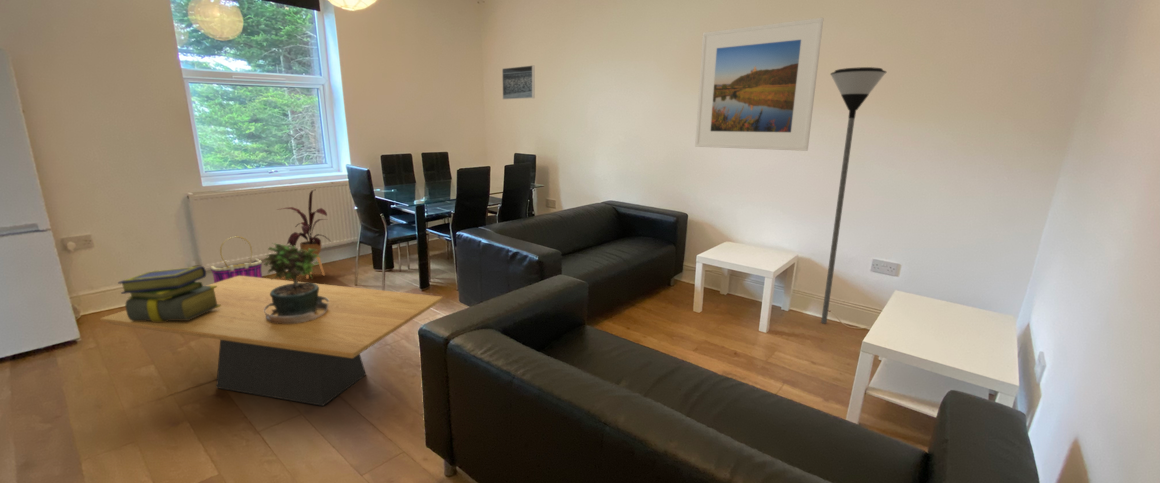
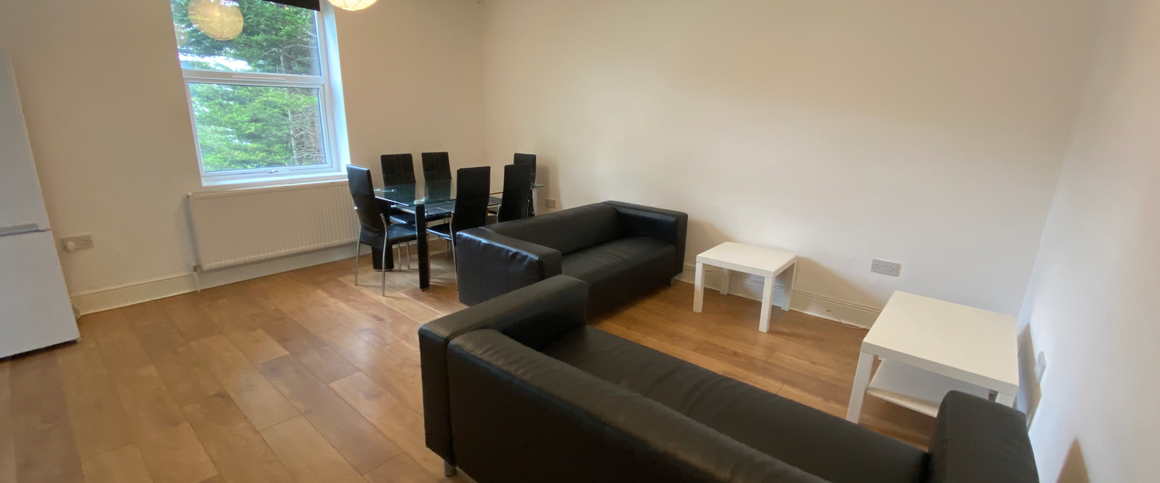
- floor lamp [820,66,887,325]
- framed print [501,64,536,100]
- house plant [276,189,332,280]
- potted plant [262,242,329,324]
- stack of books [117,265,221,322]
- coffee table [99,276,444,407]
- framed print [694,17,824,152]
- basket [210,236,263,283]
